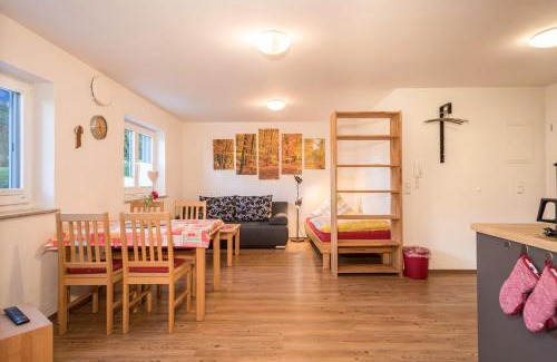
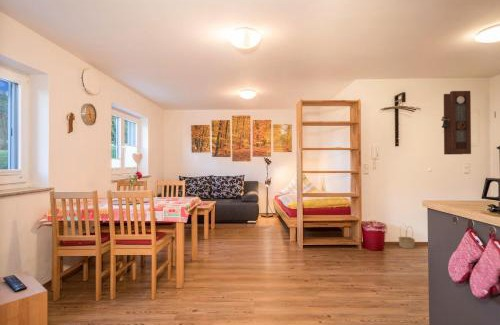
+ basket [398,224,416,249]
+ pendulum clock [440,90,472,155]
